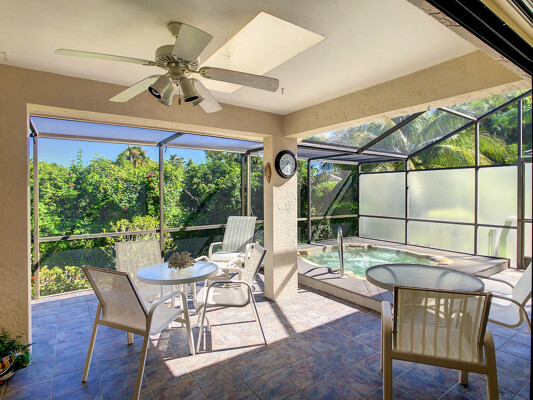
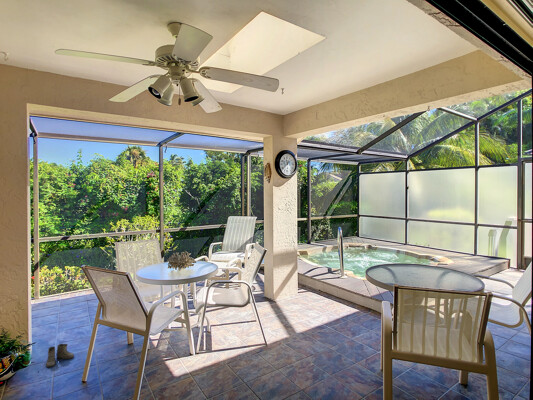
+ boots [45,343,75,368]
